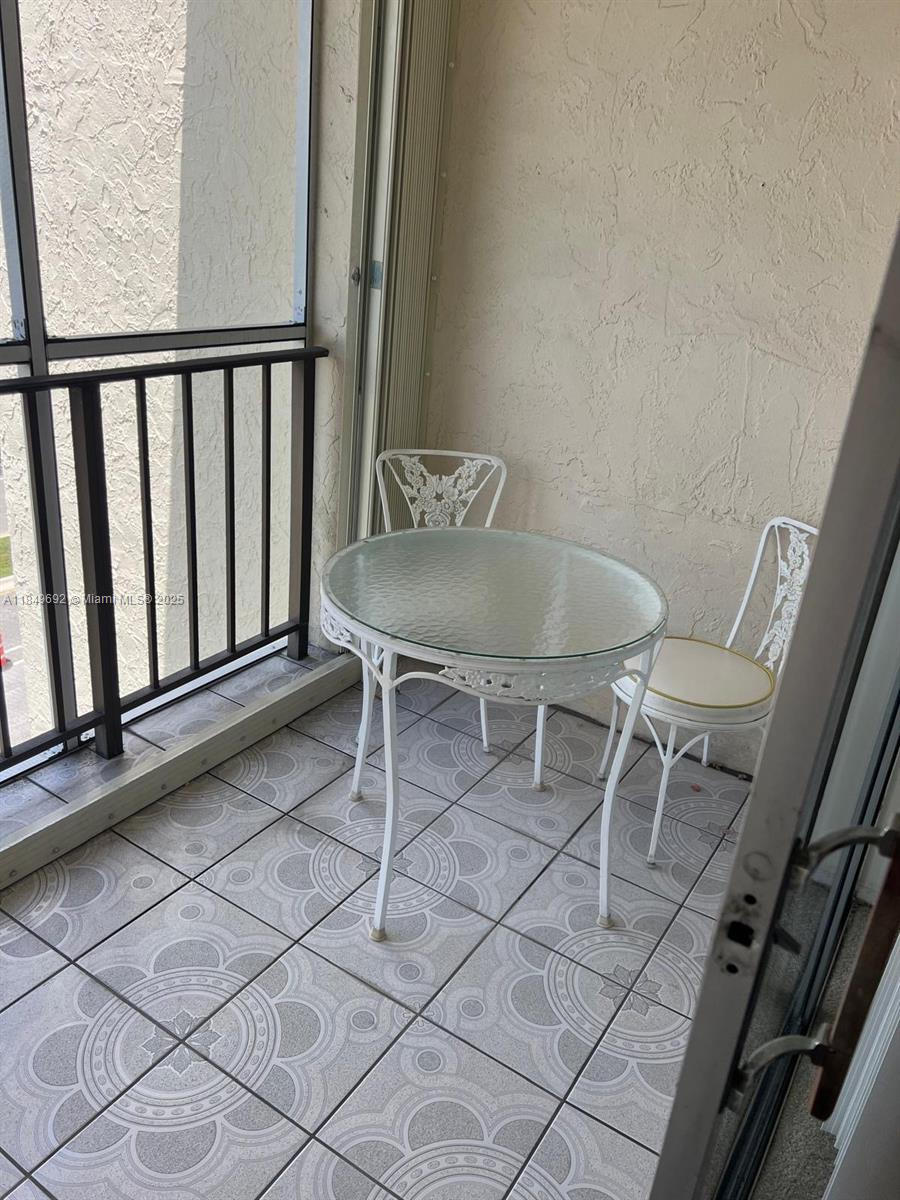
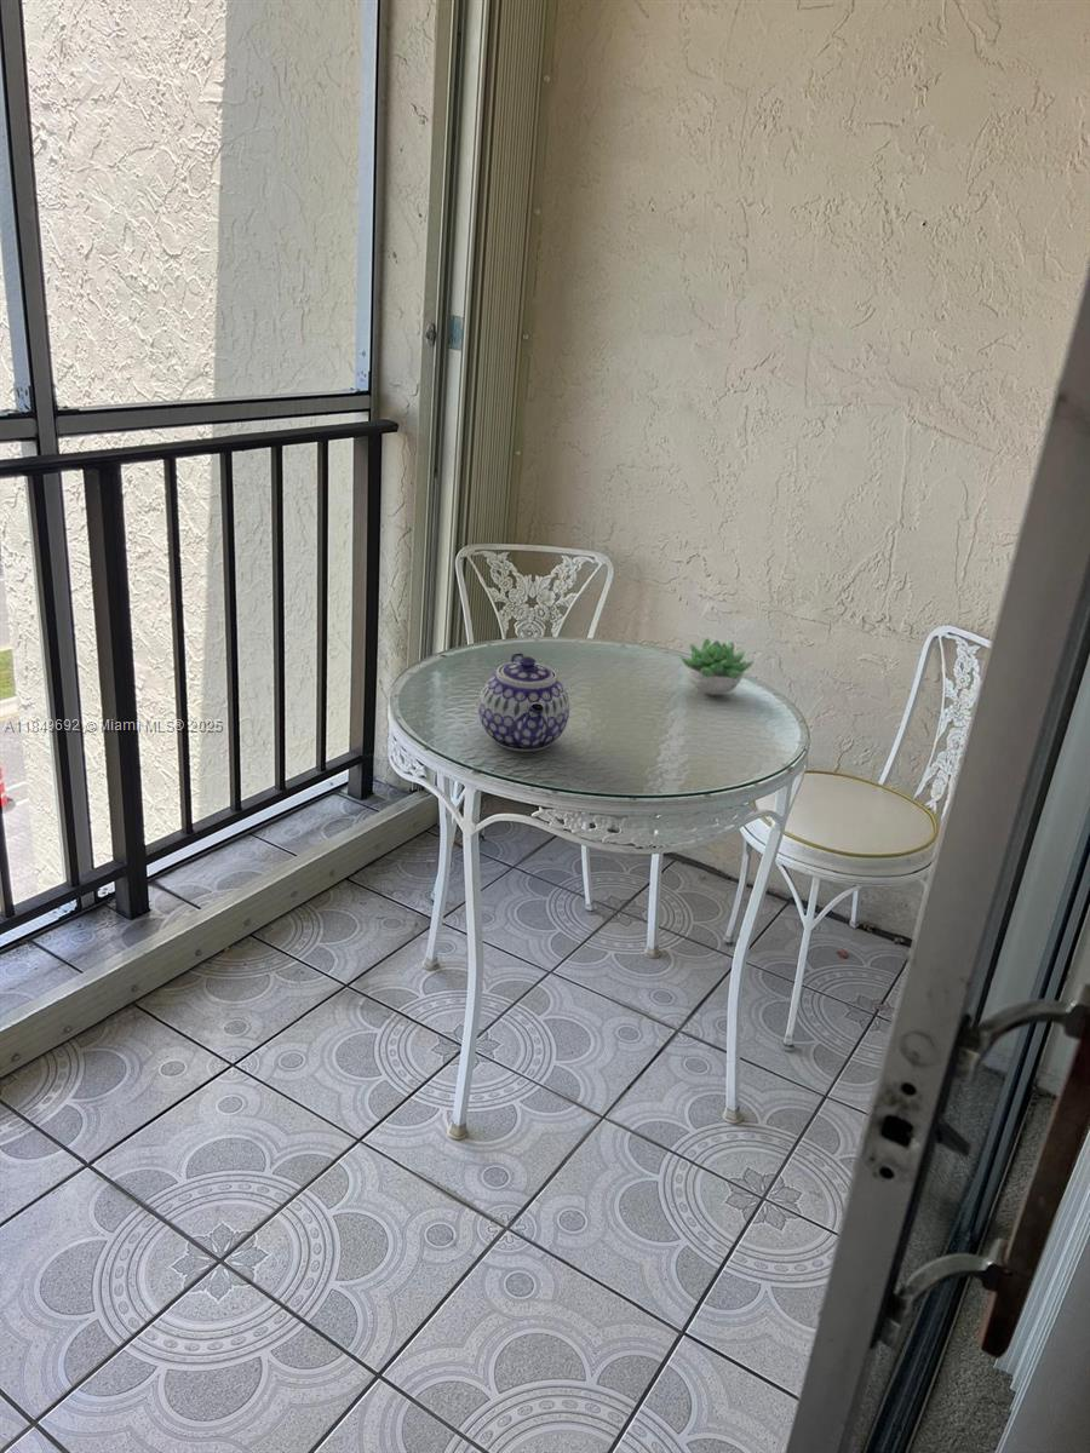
+ teapot [477,651,570,752]
+ succulent plant [678,637,756,696]
